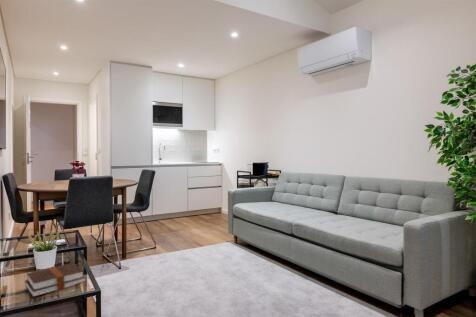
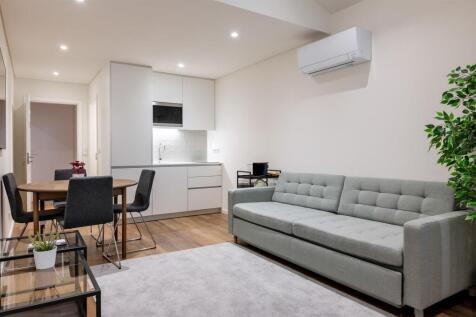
- hardback book [24,262,86,298]
